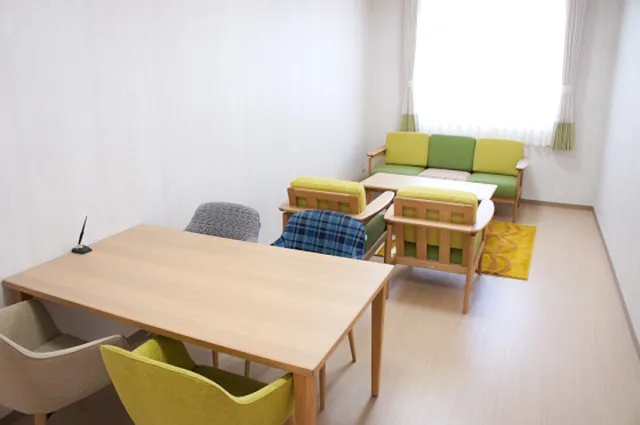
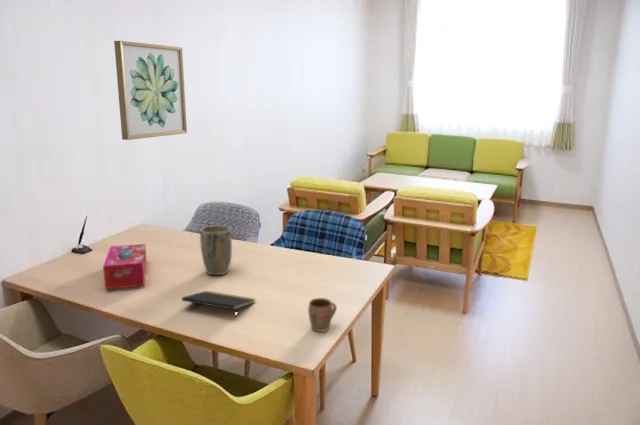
+ tissue box [102,243,148,290]
+ mug [307,297,338,333]
+ wall art [113,40,188,141]
+ notepad [181,290,256,319]
+ plant pot [199,225,233,276]
